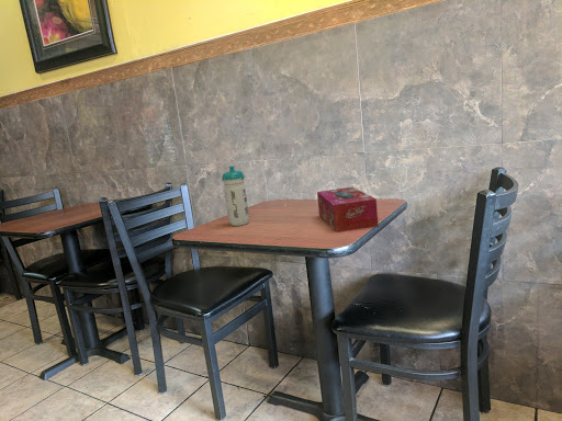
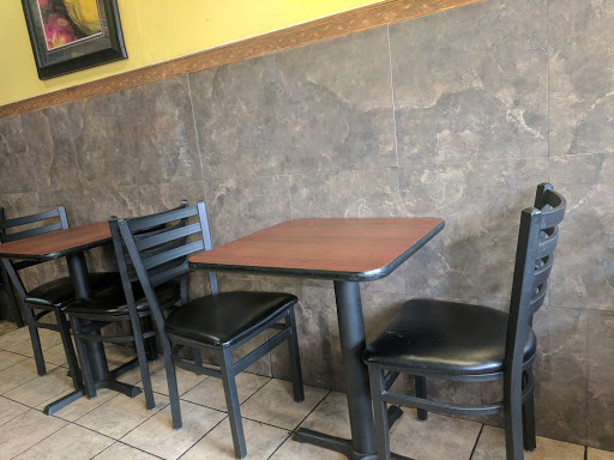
- water bottle [221,164,250,227]
- tissue box [316,186,379,234]
